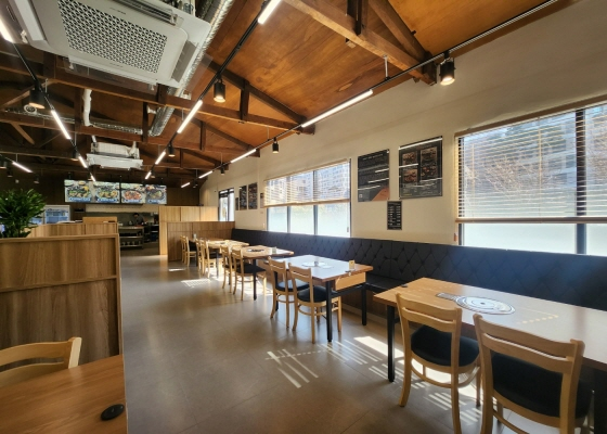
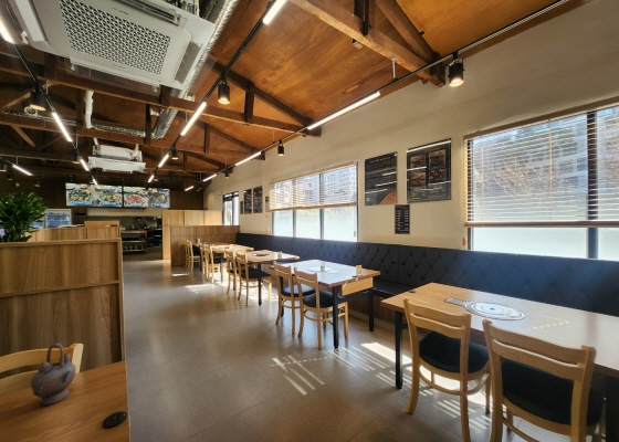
+ teapot [30,343,77,406]
